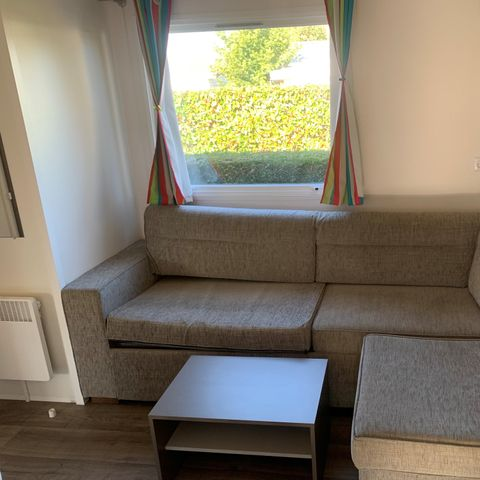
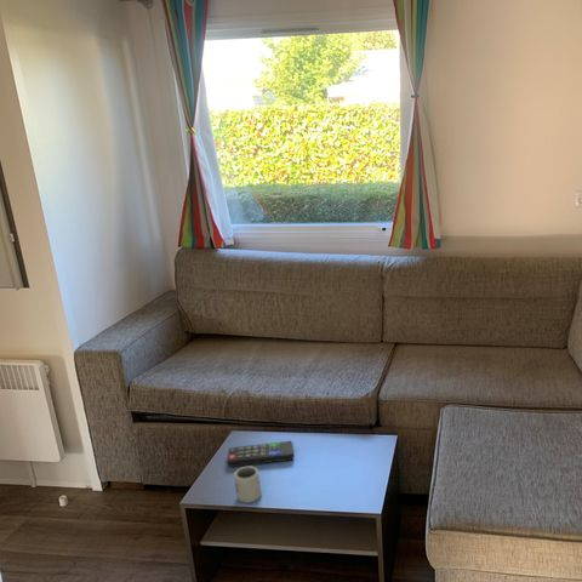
+ remote control [227,440,295,468]
+ cup [233,464,263,504]
